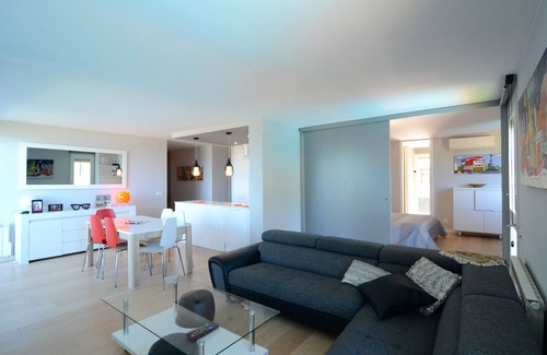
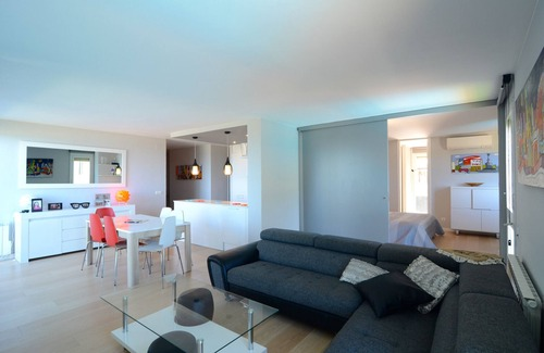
- remote control [185,320,220,342]
